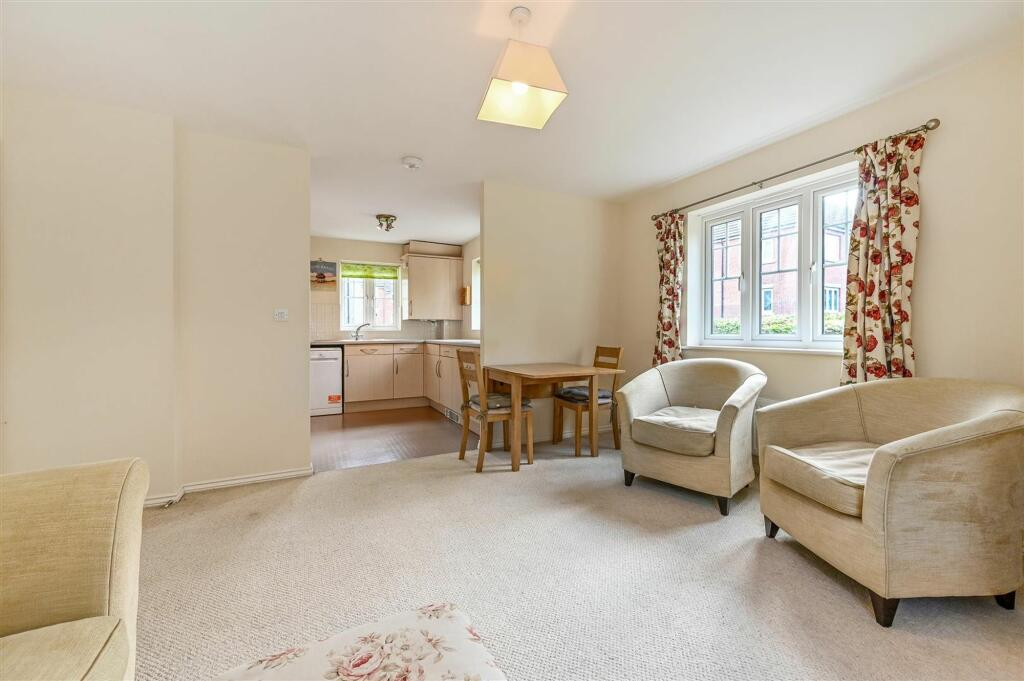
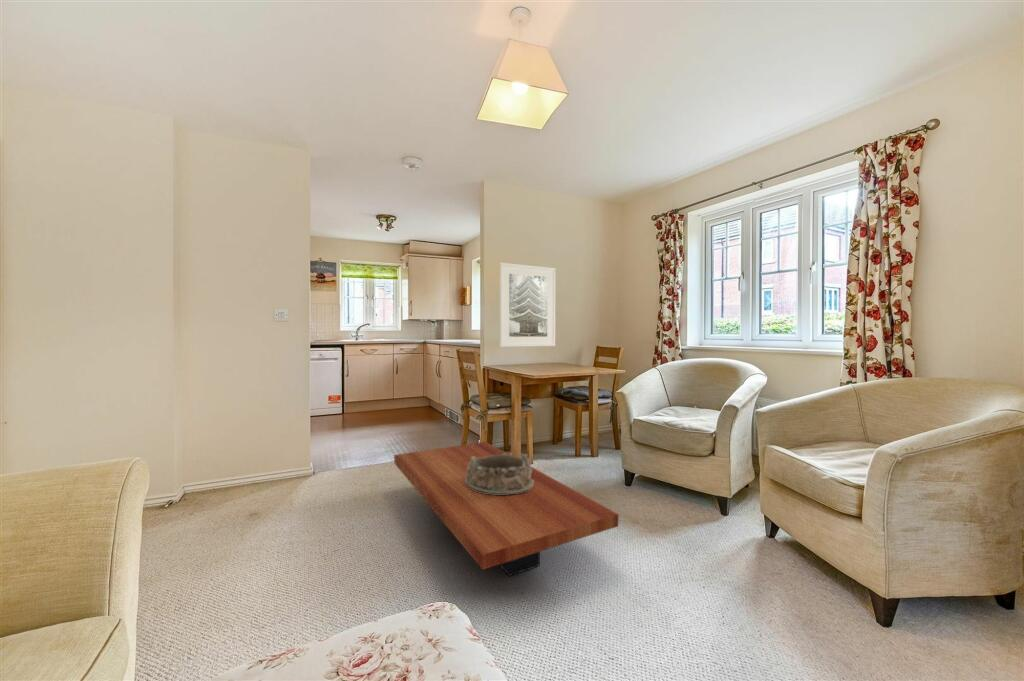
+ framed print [499,262,556,348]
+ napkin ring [465,452,534,495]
+ coffee table [393,441,619,577]
